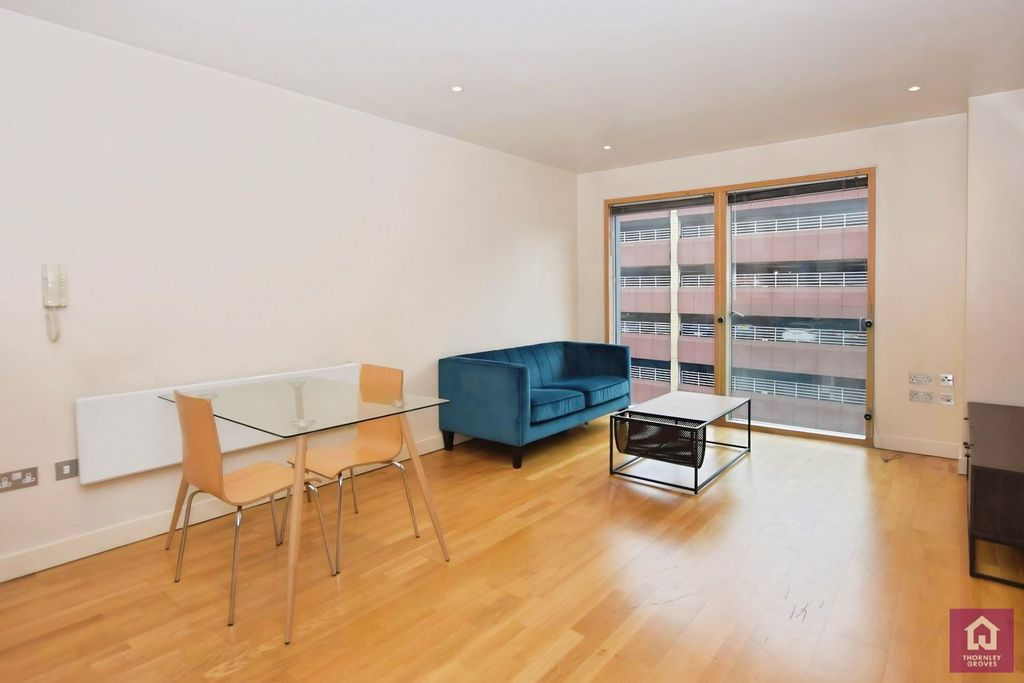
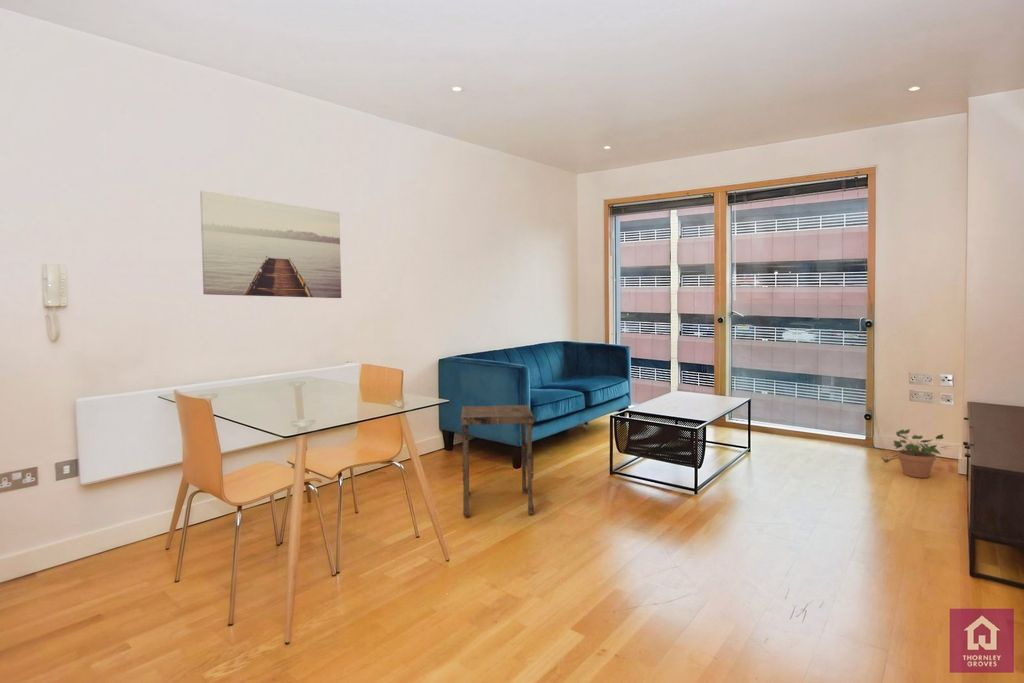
+ side table [460,404,535,518]
+ potted plant [891,428,951,479]
+ wall art [199,189,342,299]
